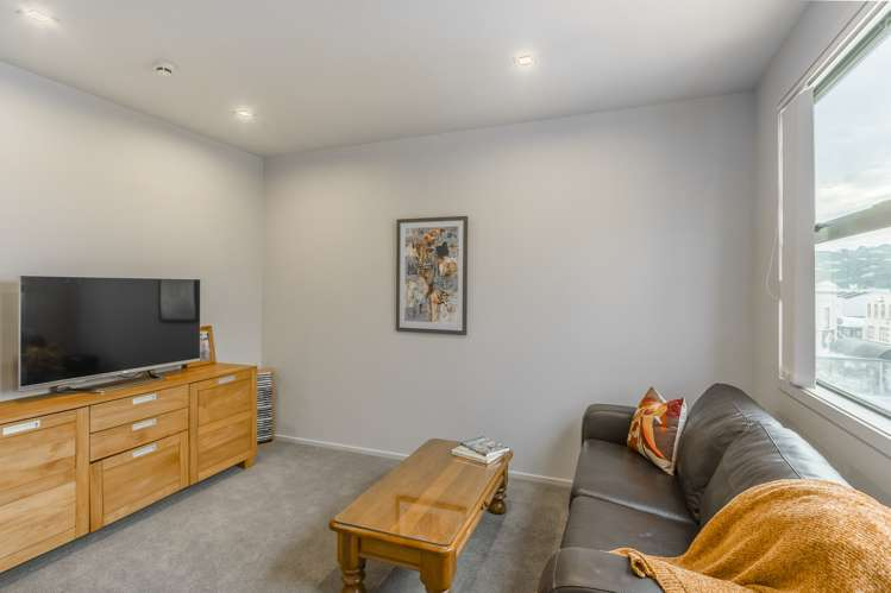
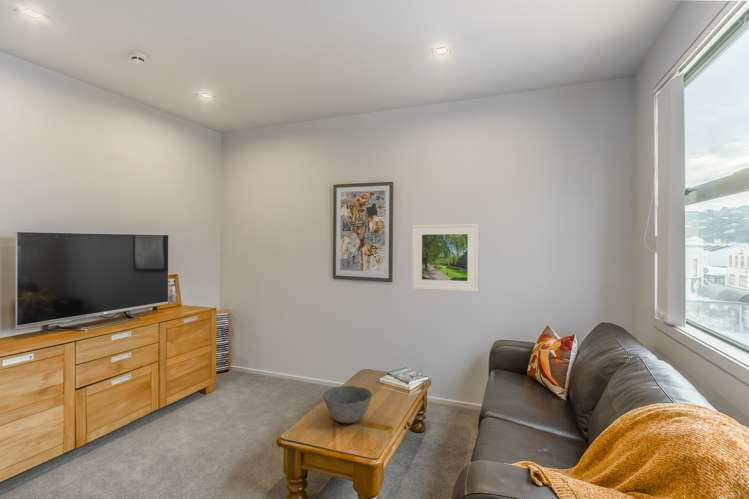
+ bowl [322,385,373,424]
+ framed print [411,223,480,293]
